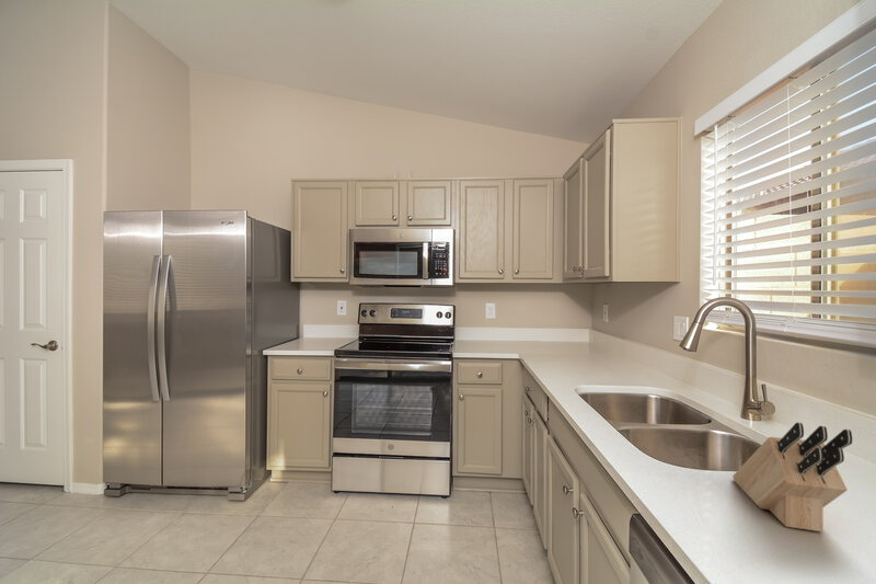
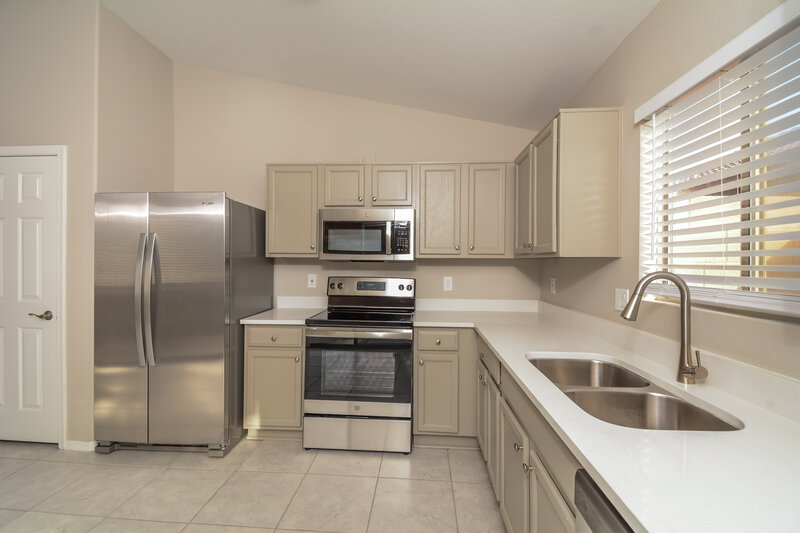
- knife block [731,422,853,533]
